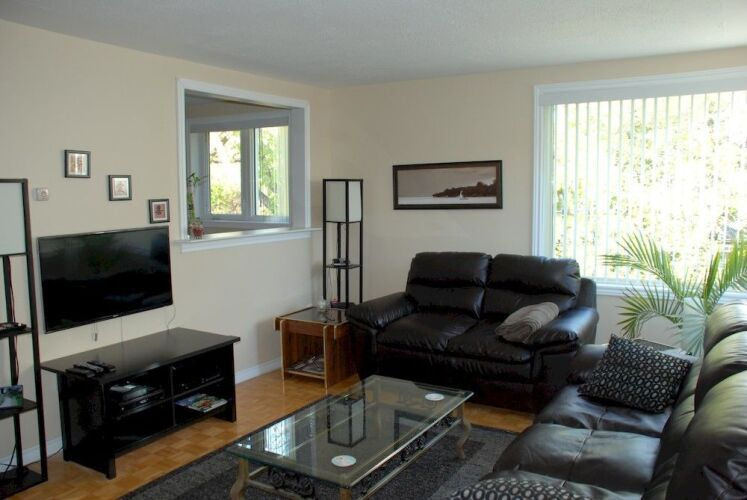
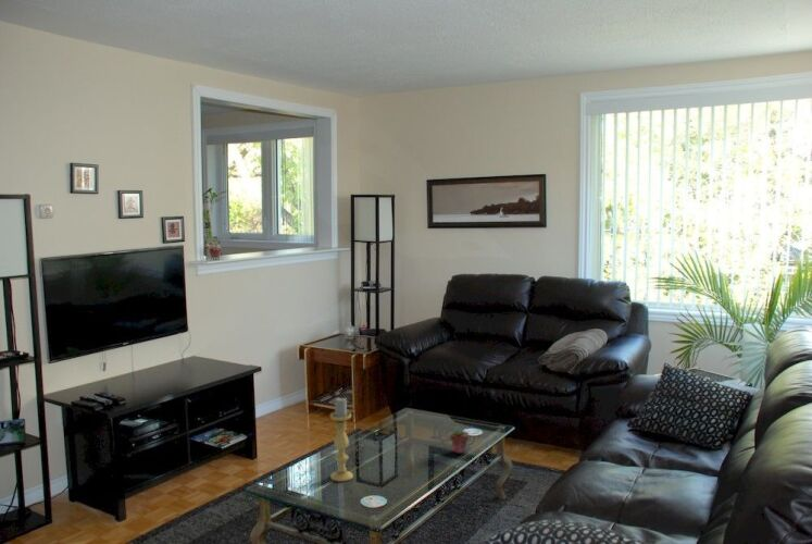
+ candle holder [329,396,354,483]
+ potted succulent [449,425,470,455]
